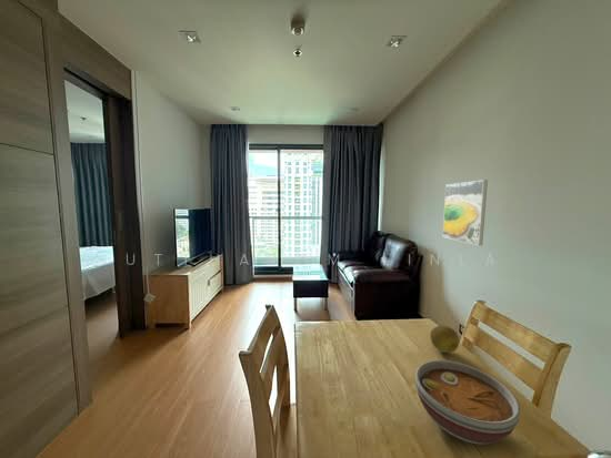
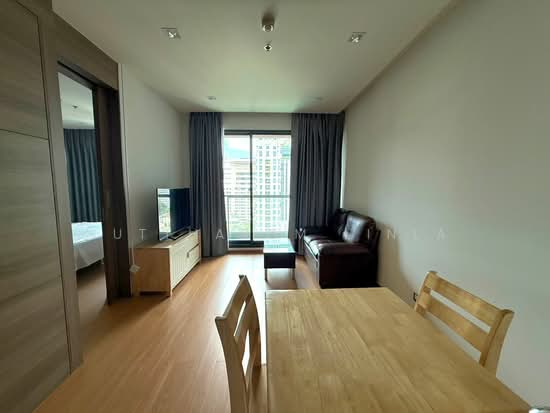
- bowl [414,359,521,446]
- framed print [441,179,489,246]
- fruit [429,325,460,354]
